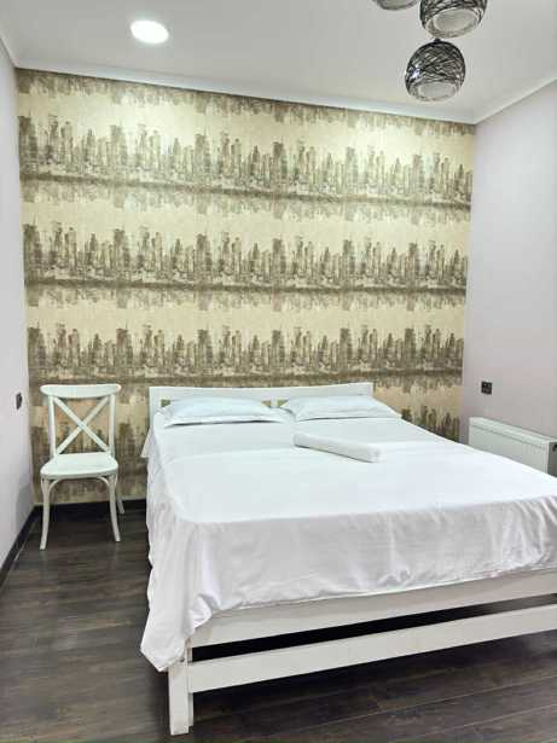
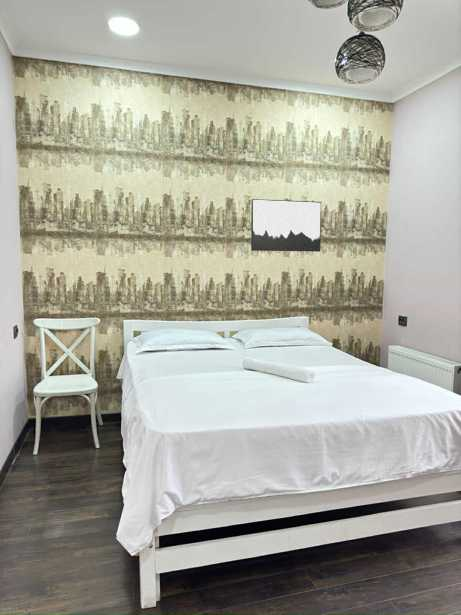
+ wall art [250,198,322,252]
